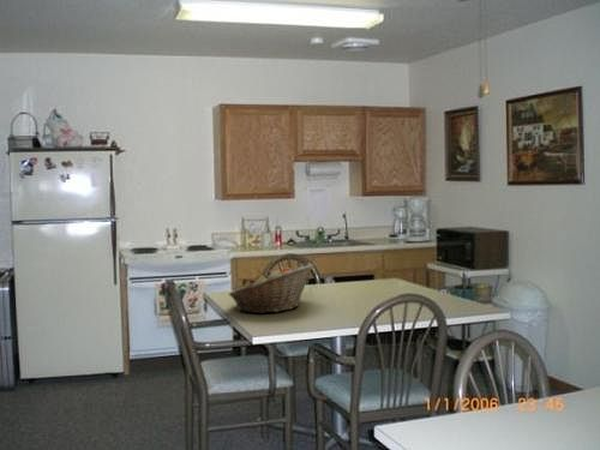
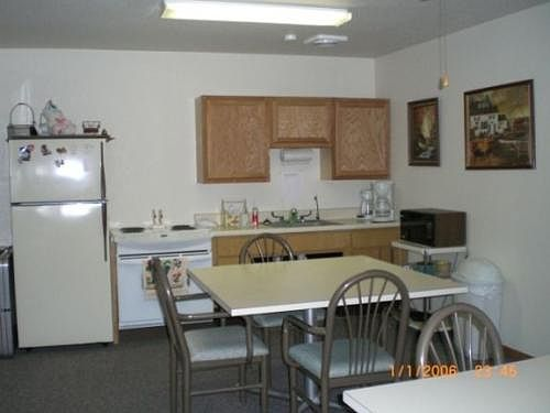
- fruit basket [228,262,314,314]
